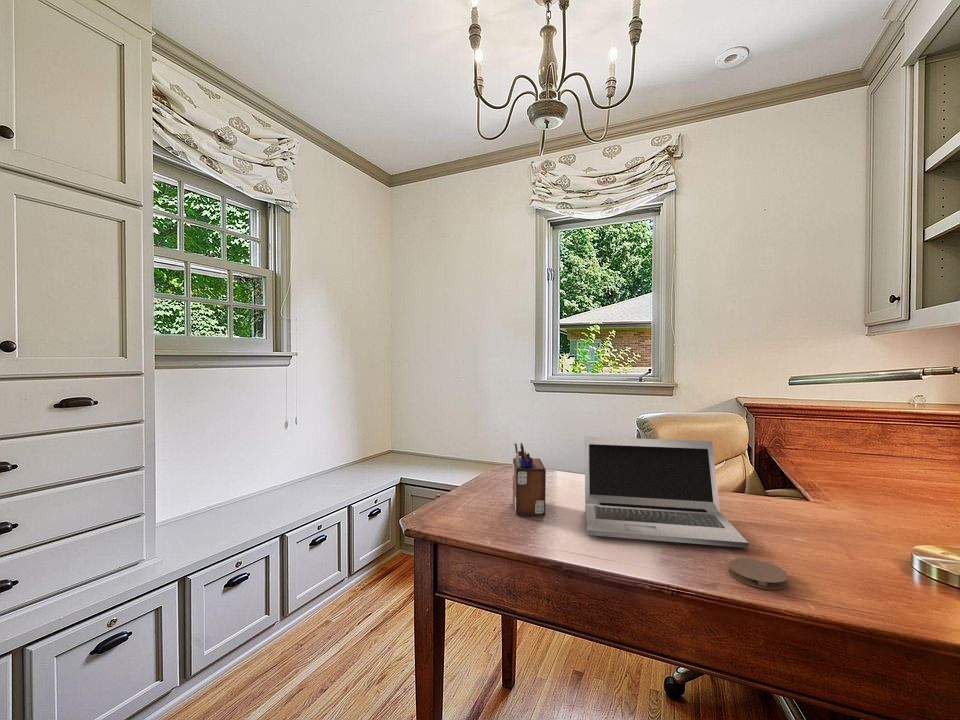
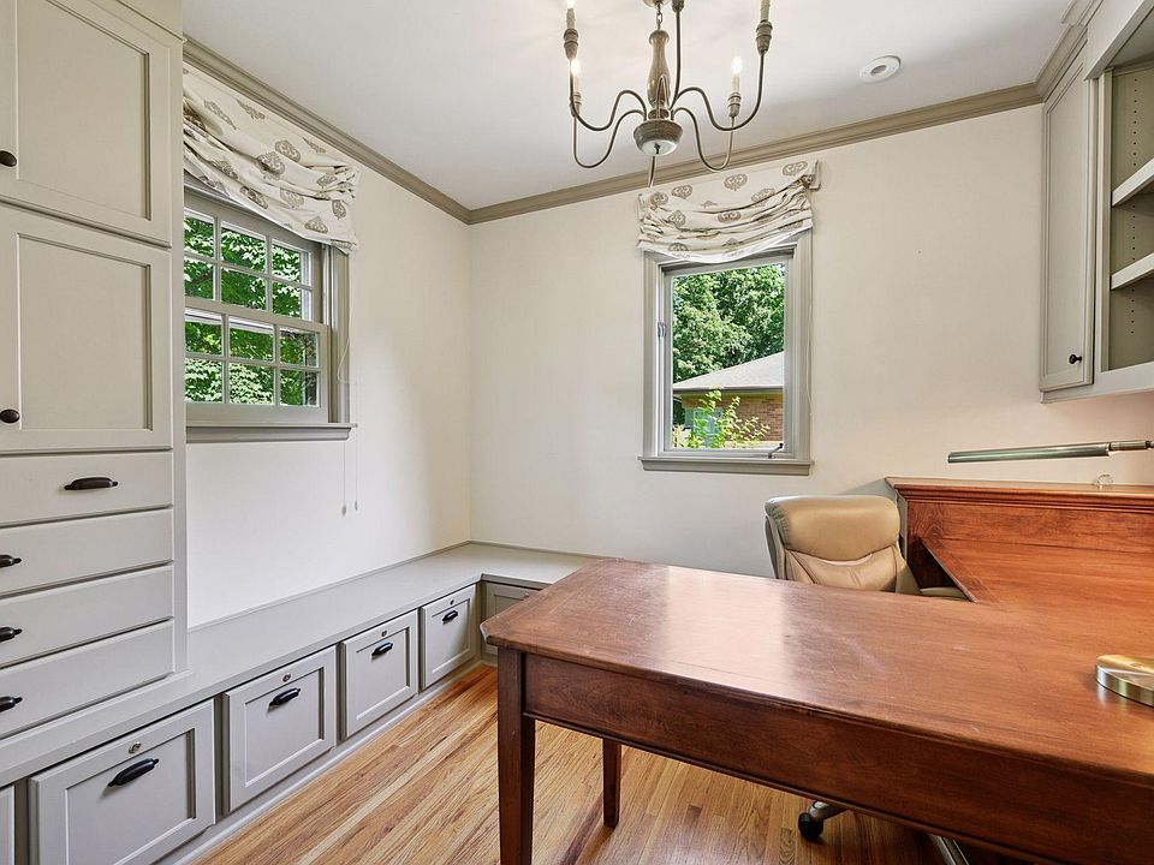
- coaster [728,557,789,591]
- laptop [584,436,749,549]
- desk organizer [512,442,547,517]
